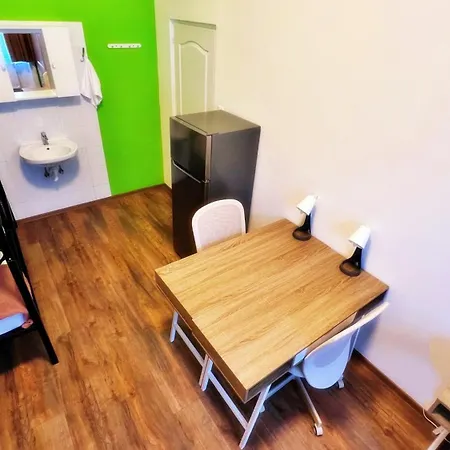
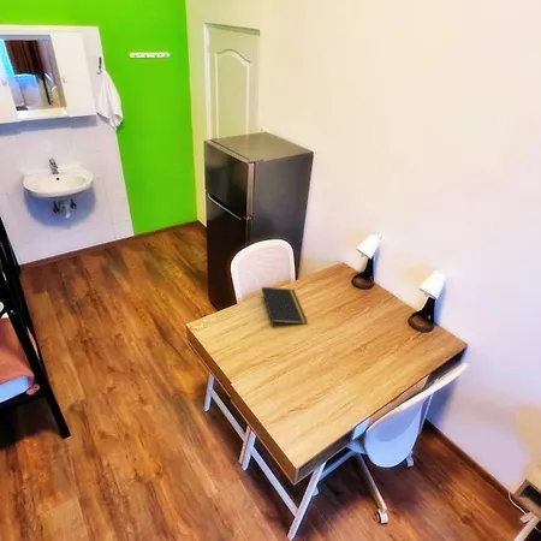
+ notepad [260,286,309,329]
